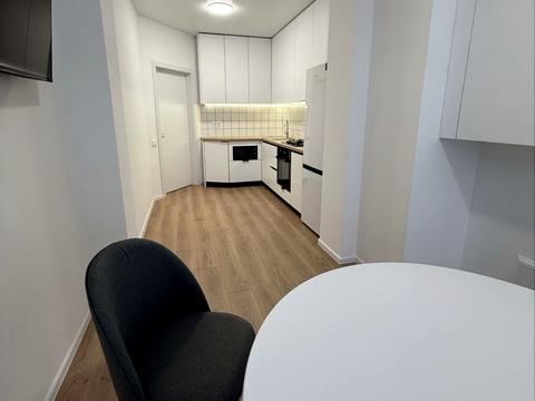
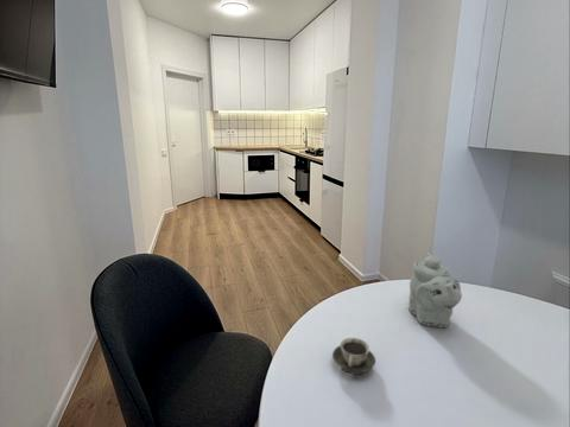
+ teapot [407,251,463,329]
+ cup [331,337,376,376]
